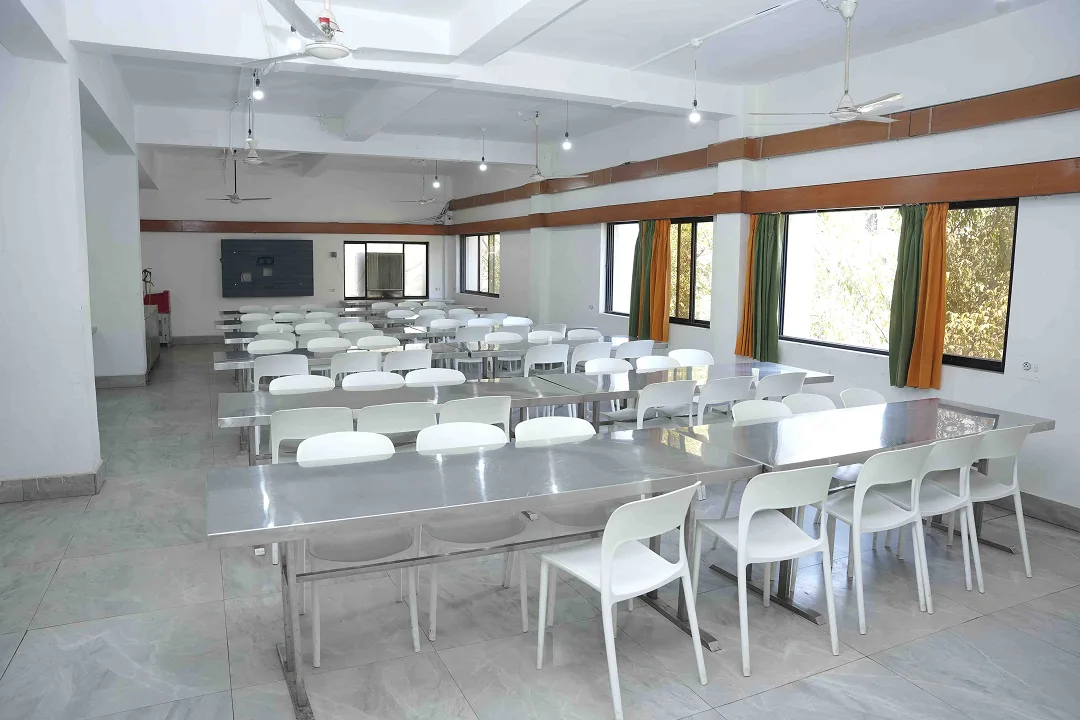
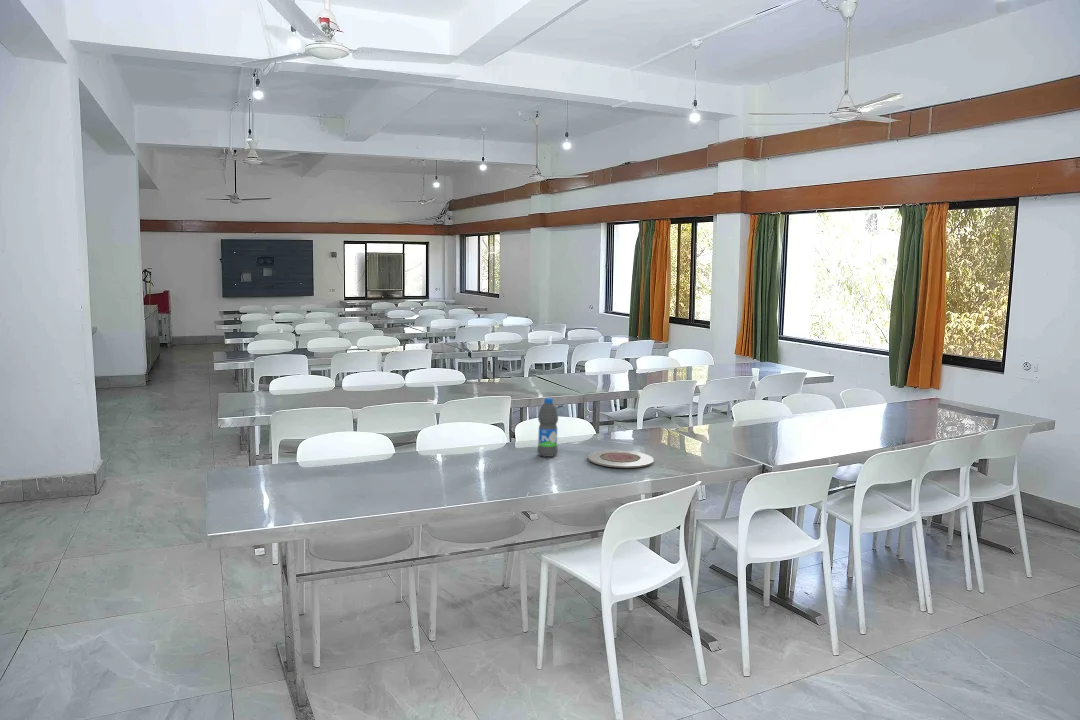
+ plate [587,449,655,469]
+ water bottle [536,397,559,458]
